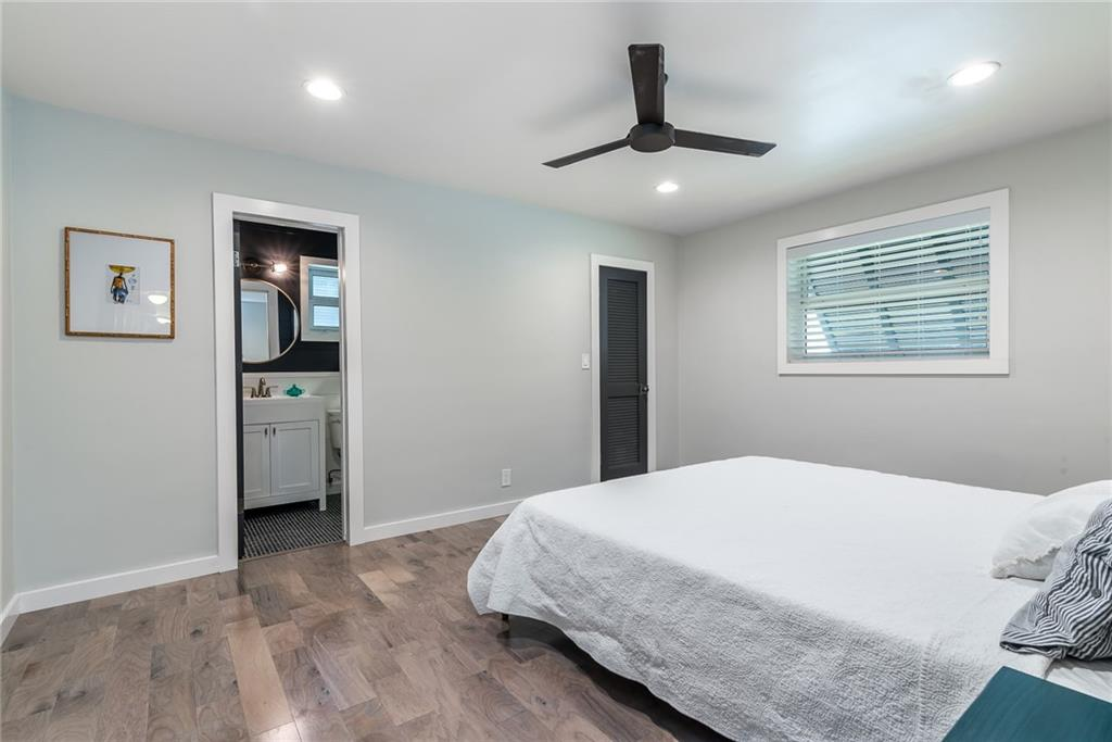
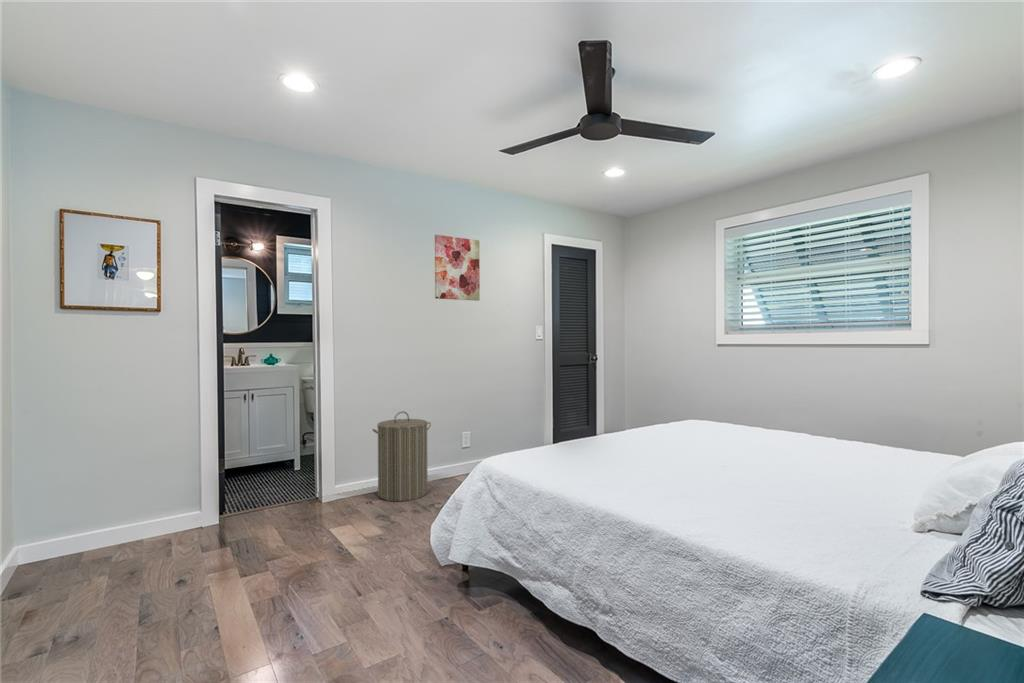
+ wall art [434,234,481,302]
+ laundry hamper [371,410,432,502]
